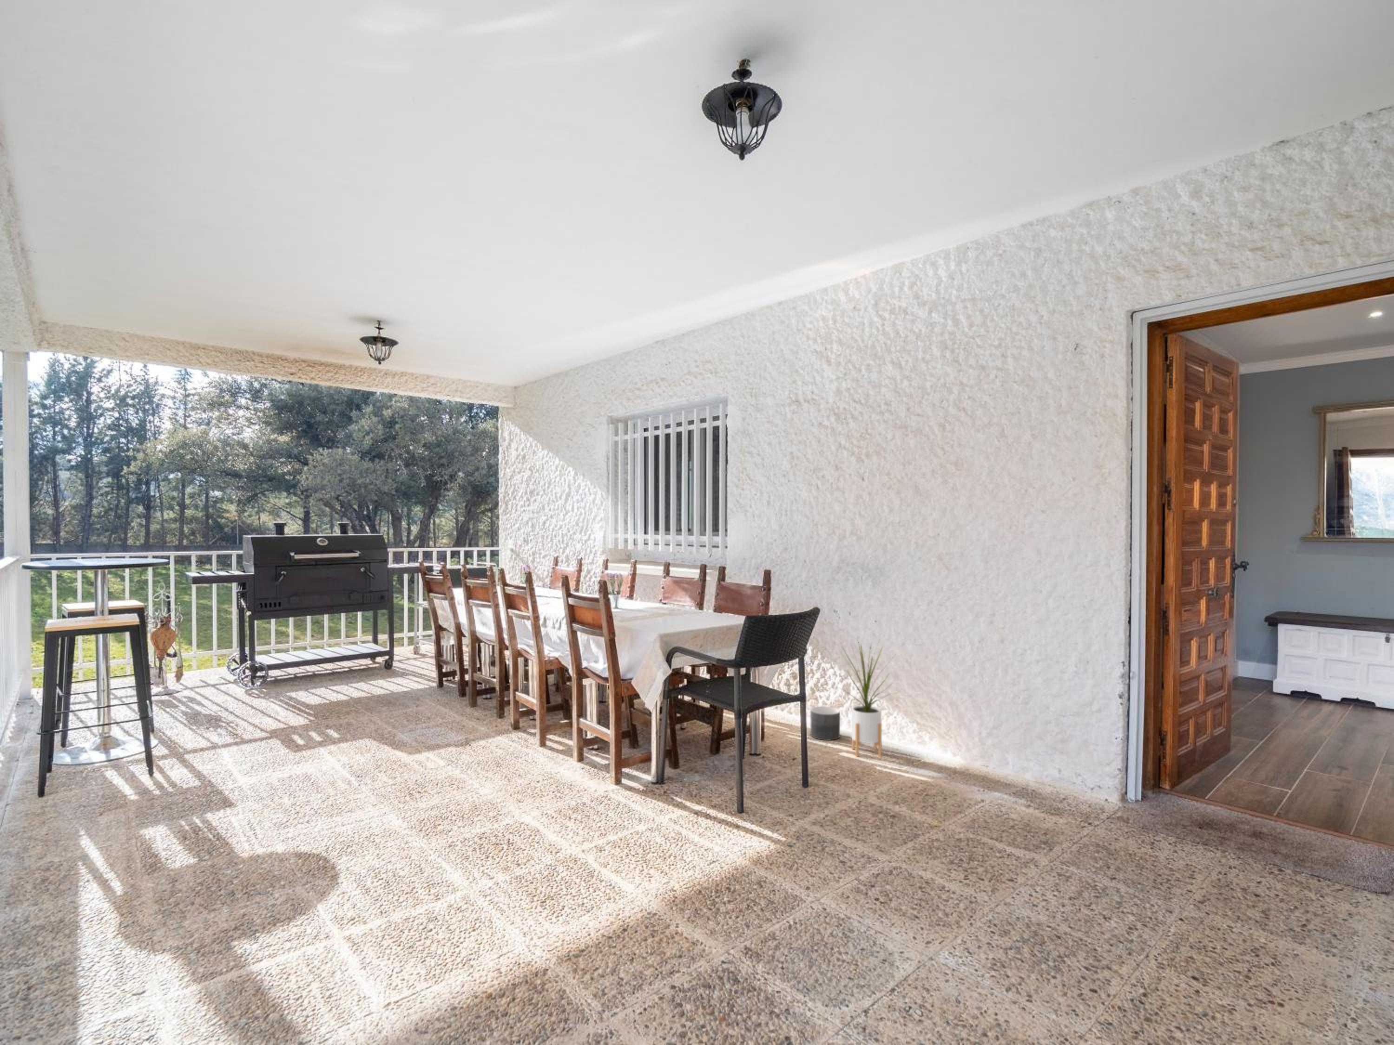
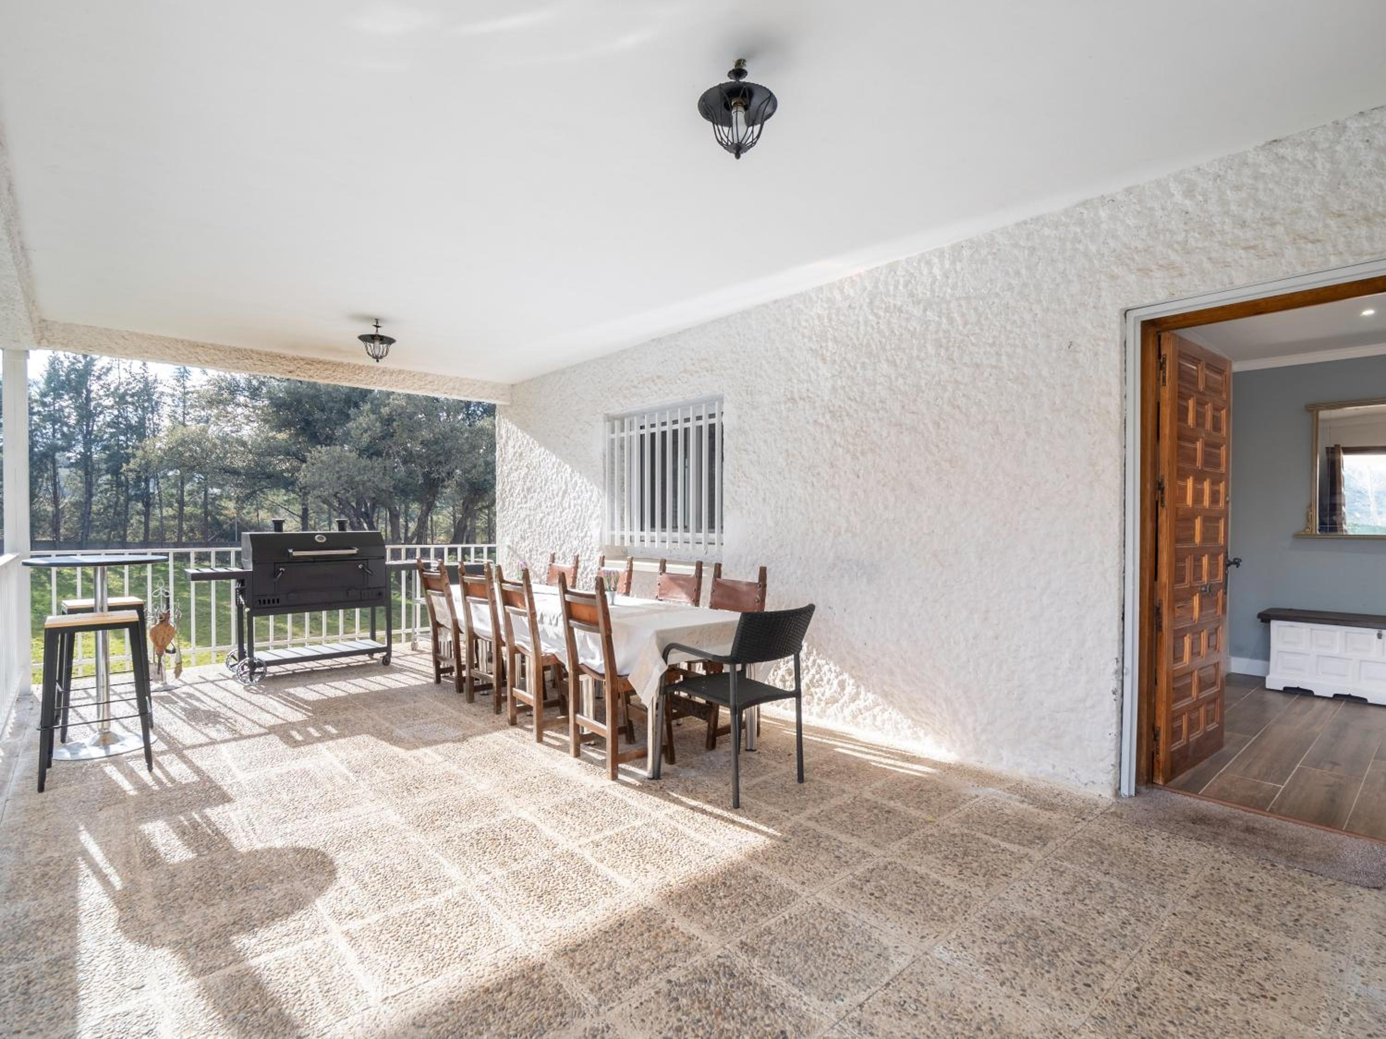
- planter [810,706,841,741]
- house plant [831,637,899,759]
